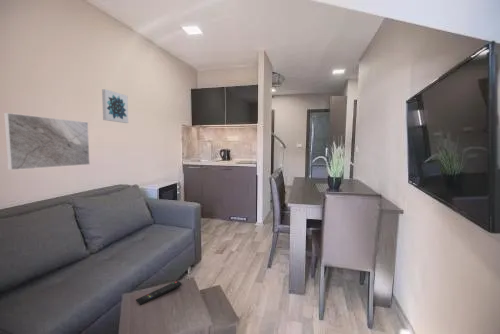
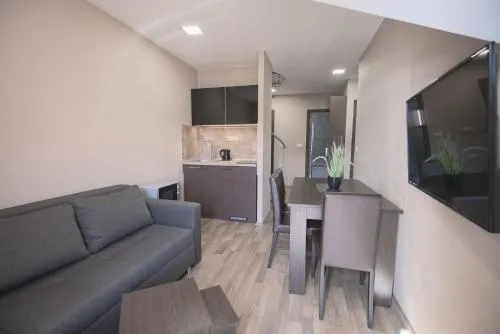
- wall art [101,88,129,124]
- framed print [3,112,91,171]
- remote control [135,280,183,306]
